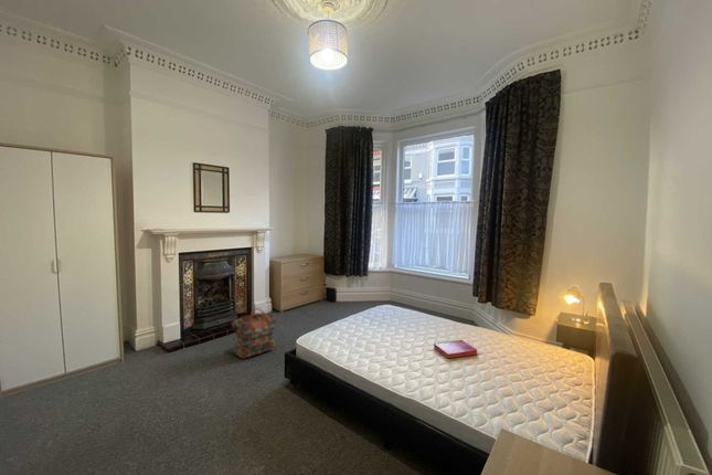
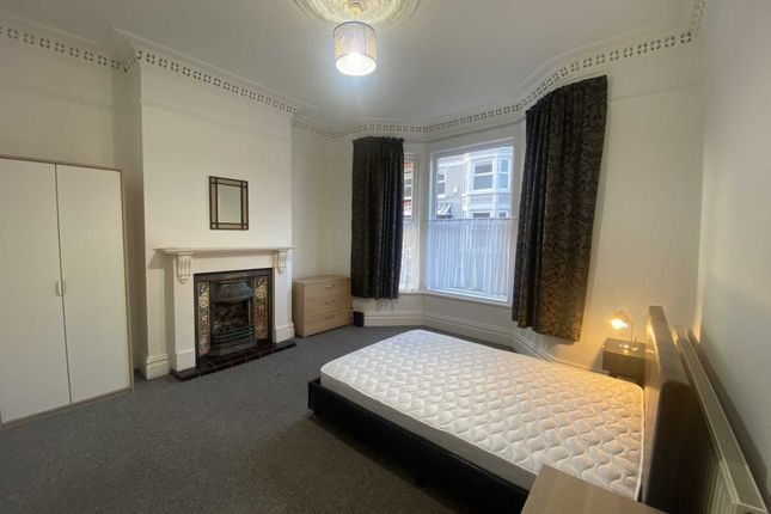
- backpack [231,307,277,360]
- hardback book [433,339,479,359]
